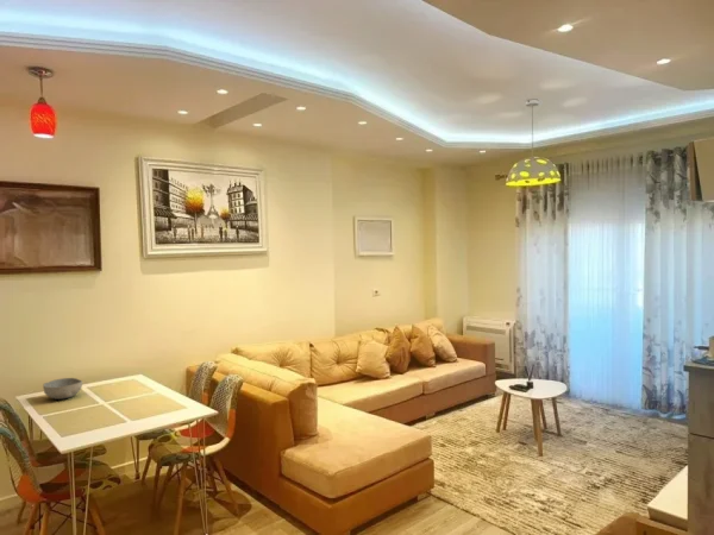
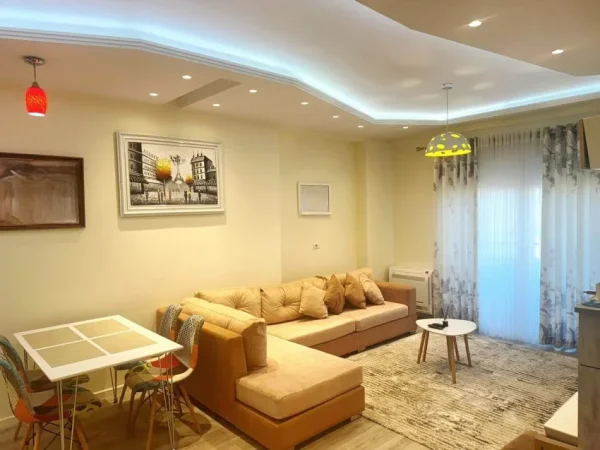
- bowl [42,377,83,401]
